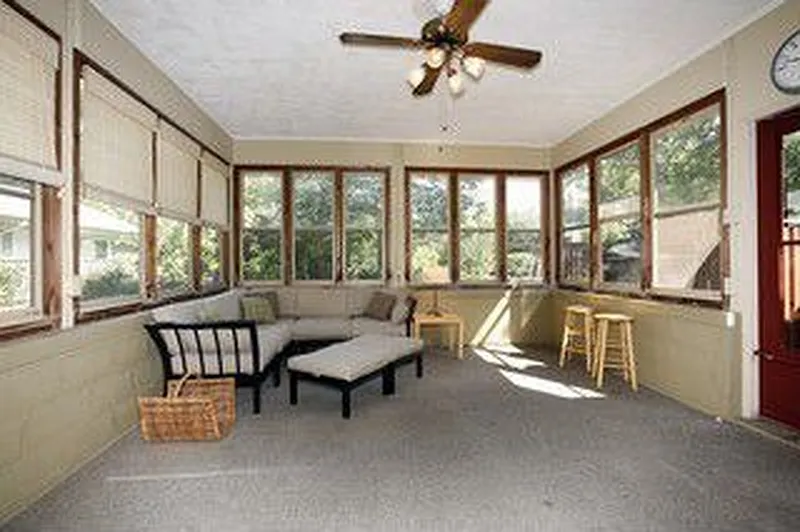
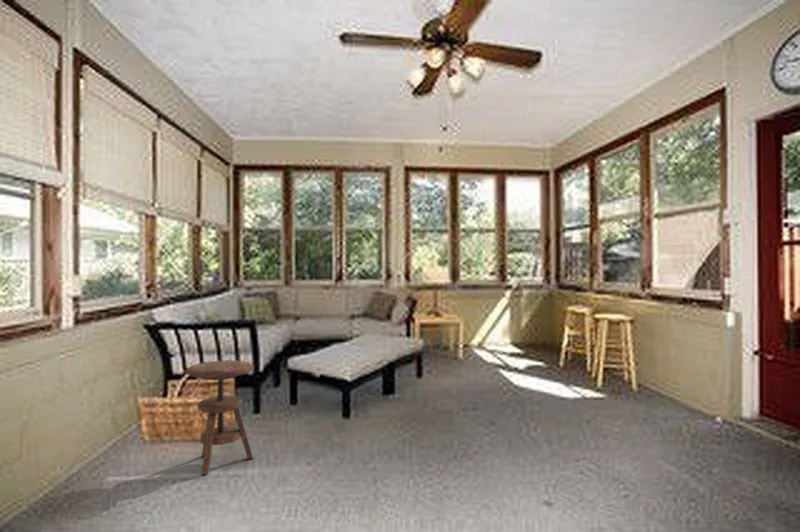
+ side table [184,359,255,476]
